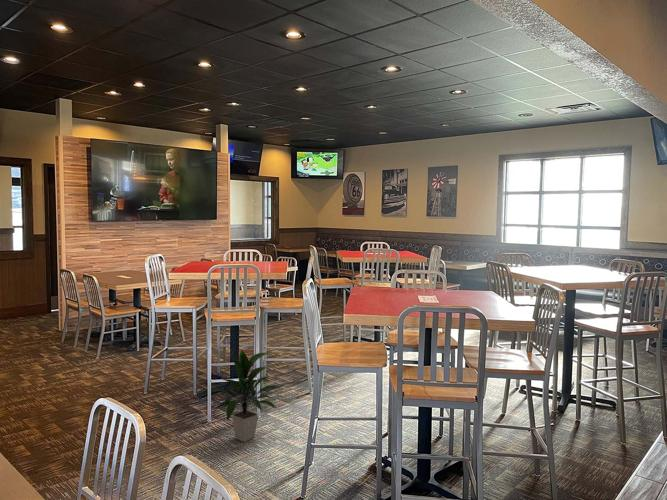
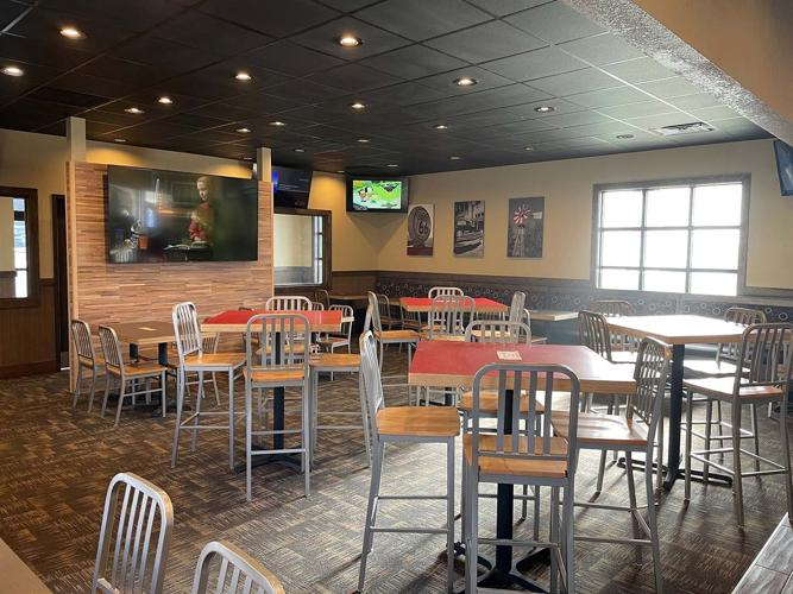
- indoor plant [211,349,283,443]
